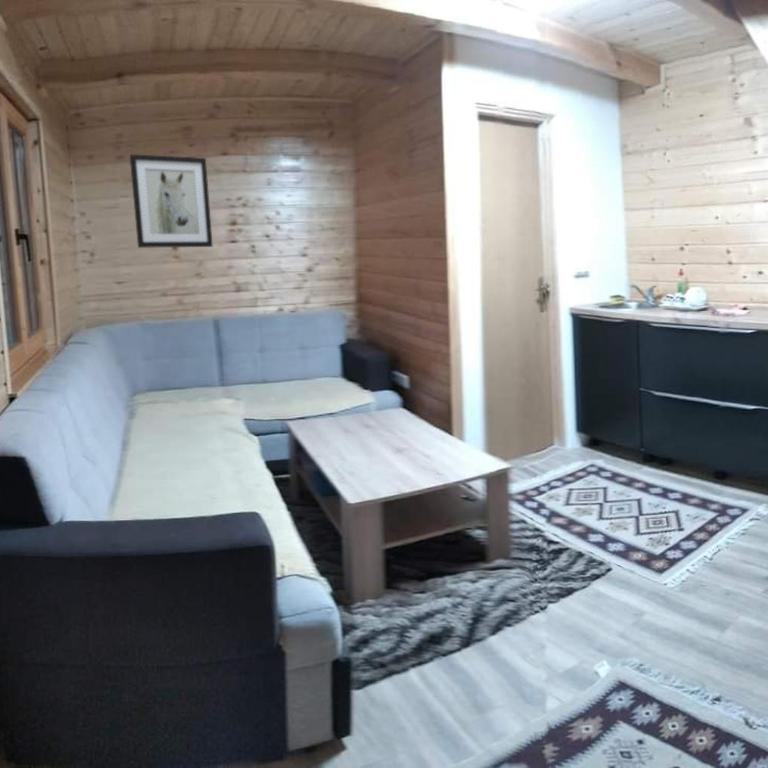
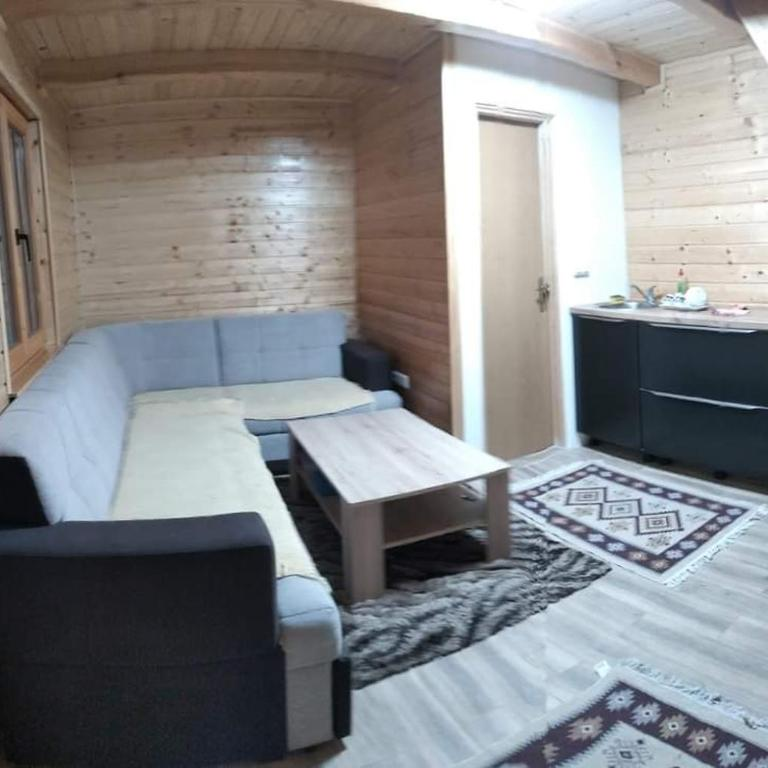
- wall art [129,153,214,249]
